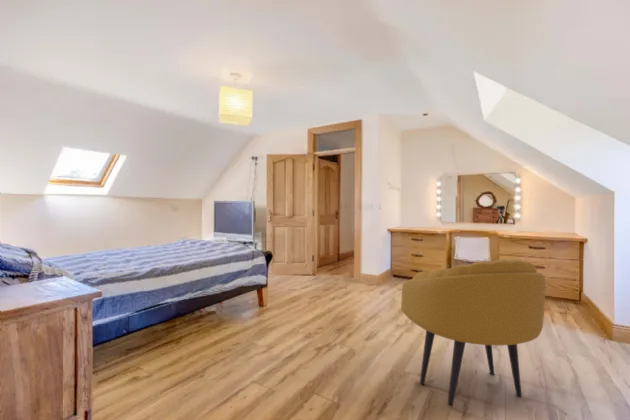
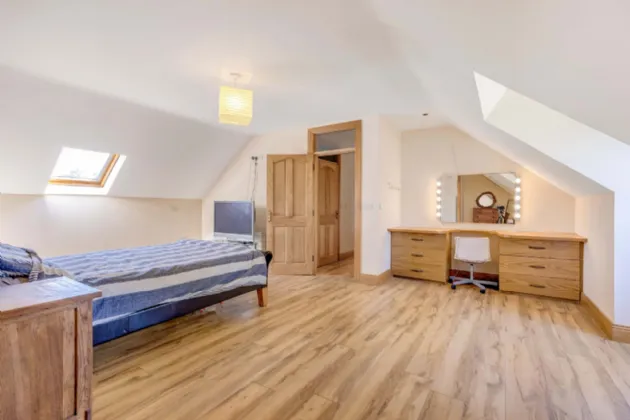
- armchair [400,258,547,408]
